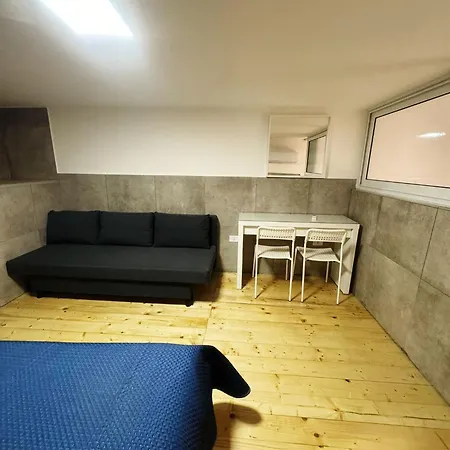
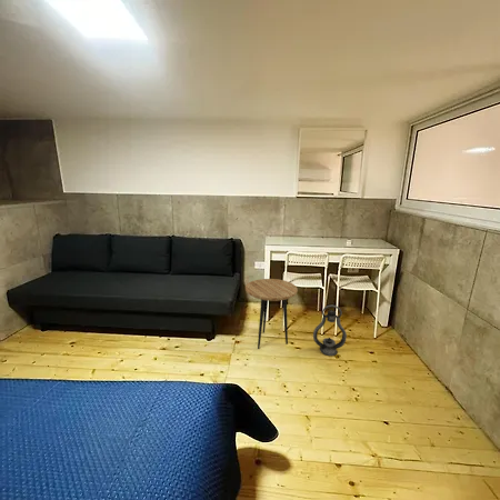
+ side table [244,278,299,350]
+ lantern [312,304,348,357]
